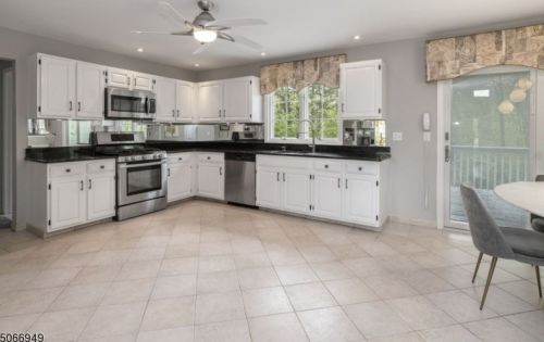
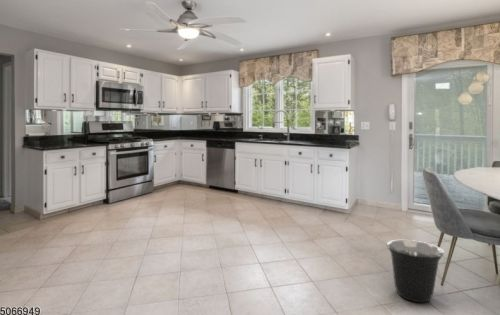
+ trash can [386,239,445,303]
